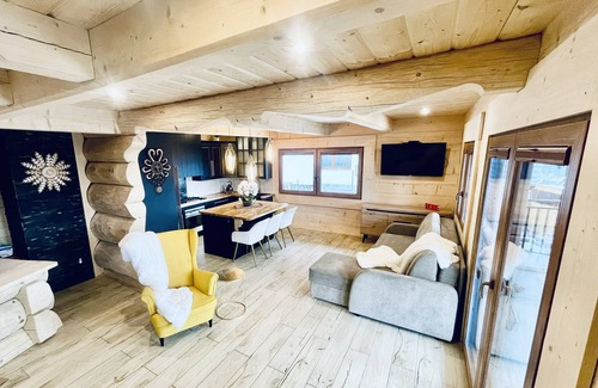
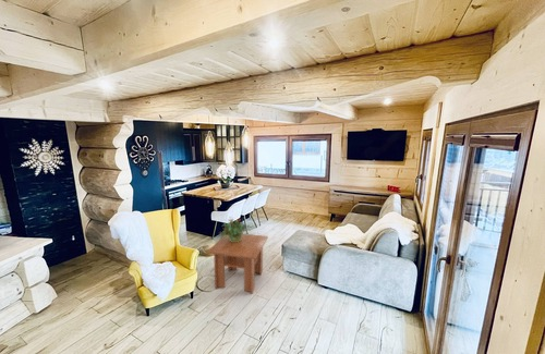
+ coffee table [206,233,269,295]
+ potted plant [219,216,247,242]
